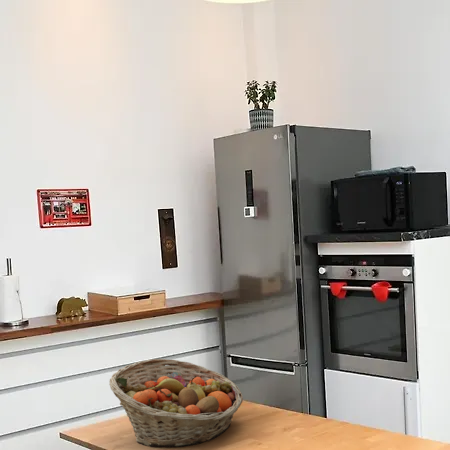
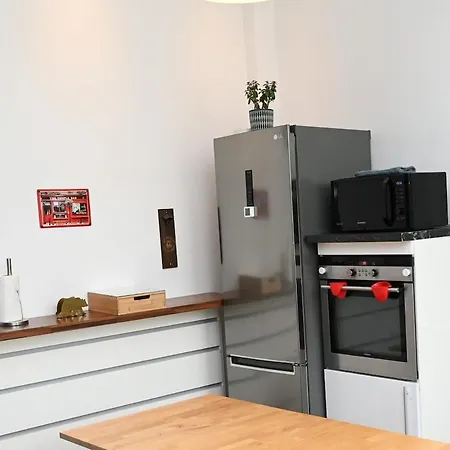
- fruit basket [108,358,244,448]
